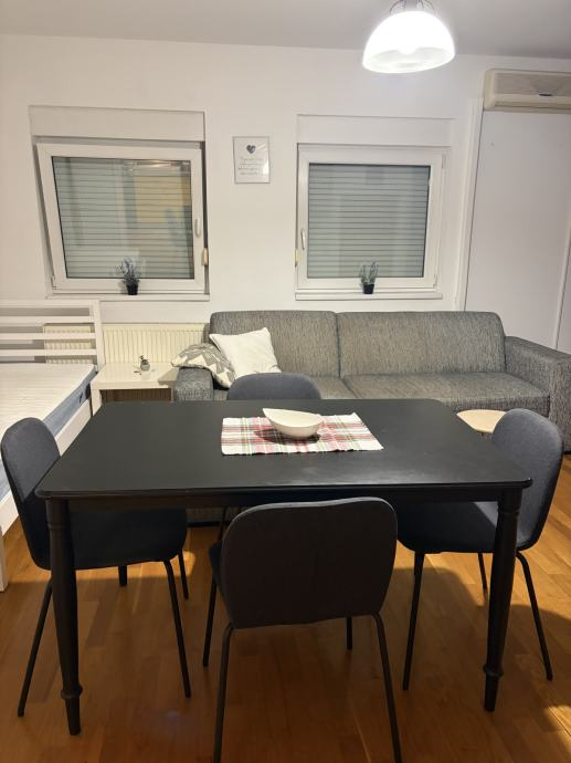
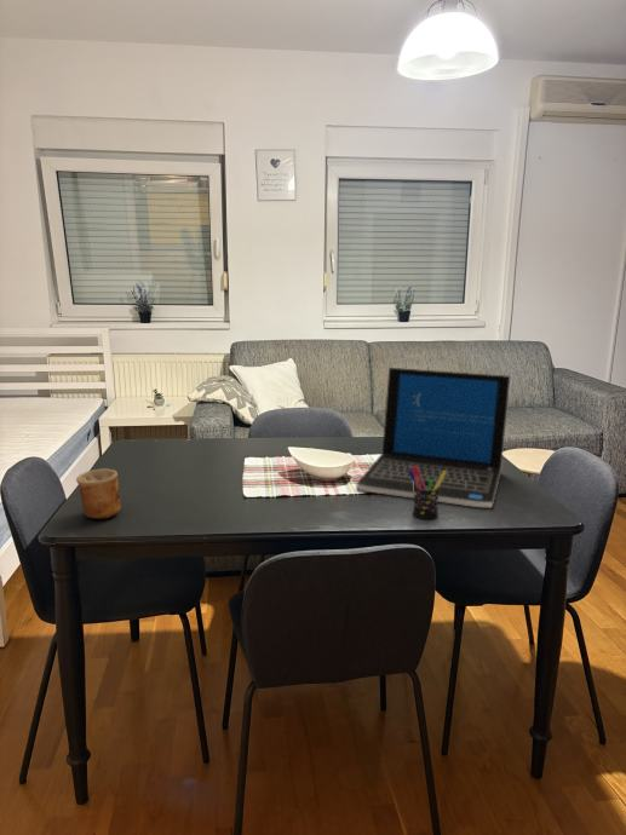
+ laptop [355,367,511,509]
+ pen holder [408,466,447,520]
+ cup [75,467,122,520]
